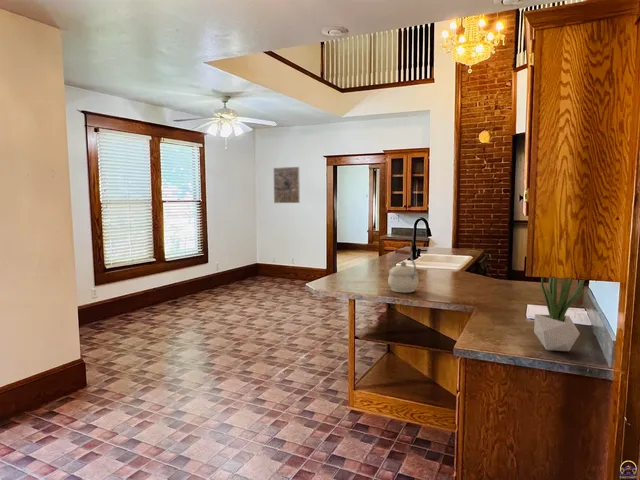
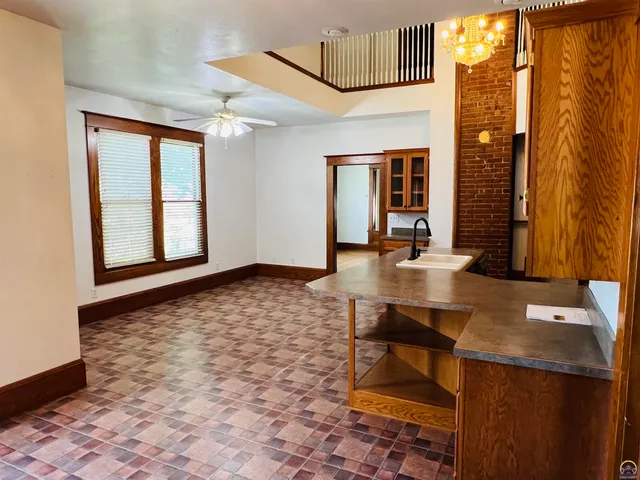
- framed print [272,166,301,204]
- potted plant [533,277,587,352]
- kettle [387,248,420,294]
